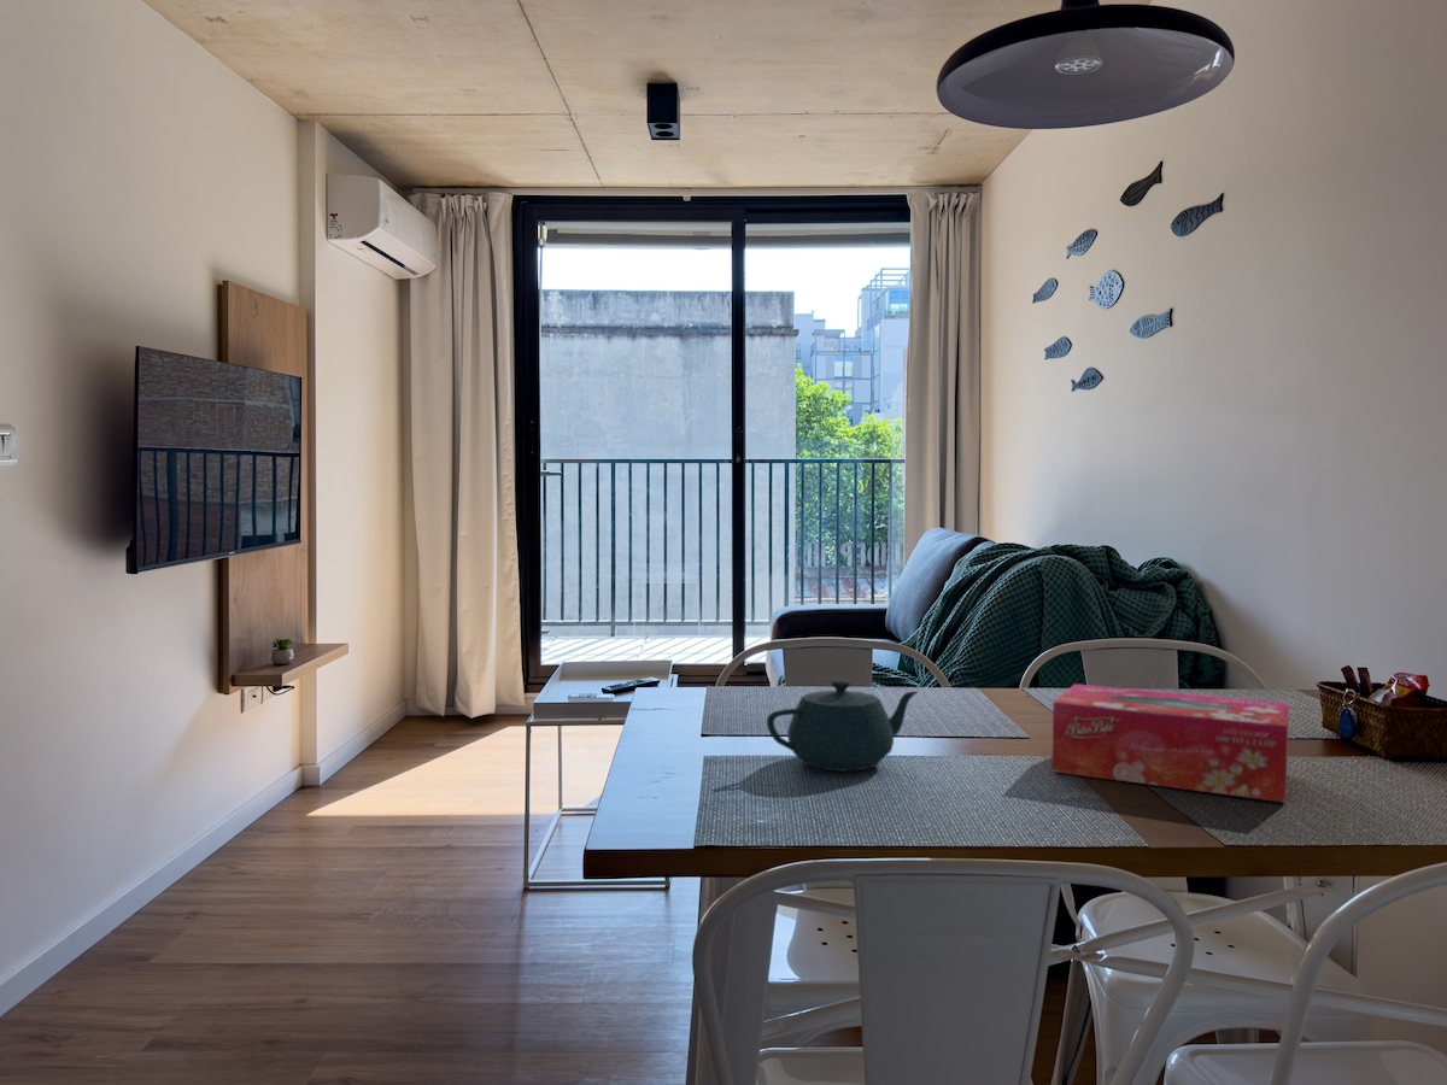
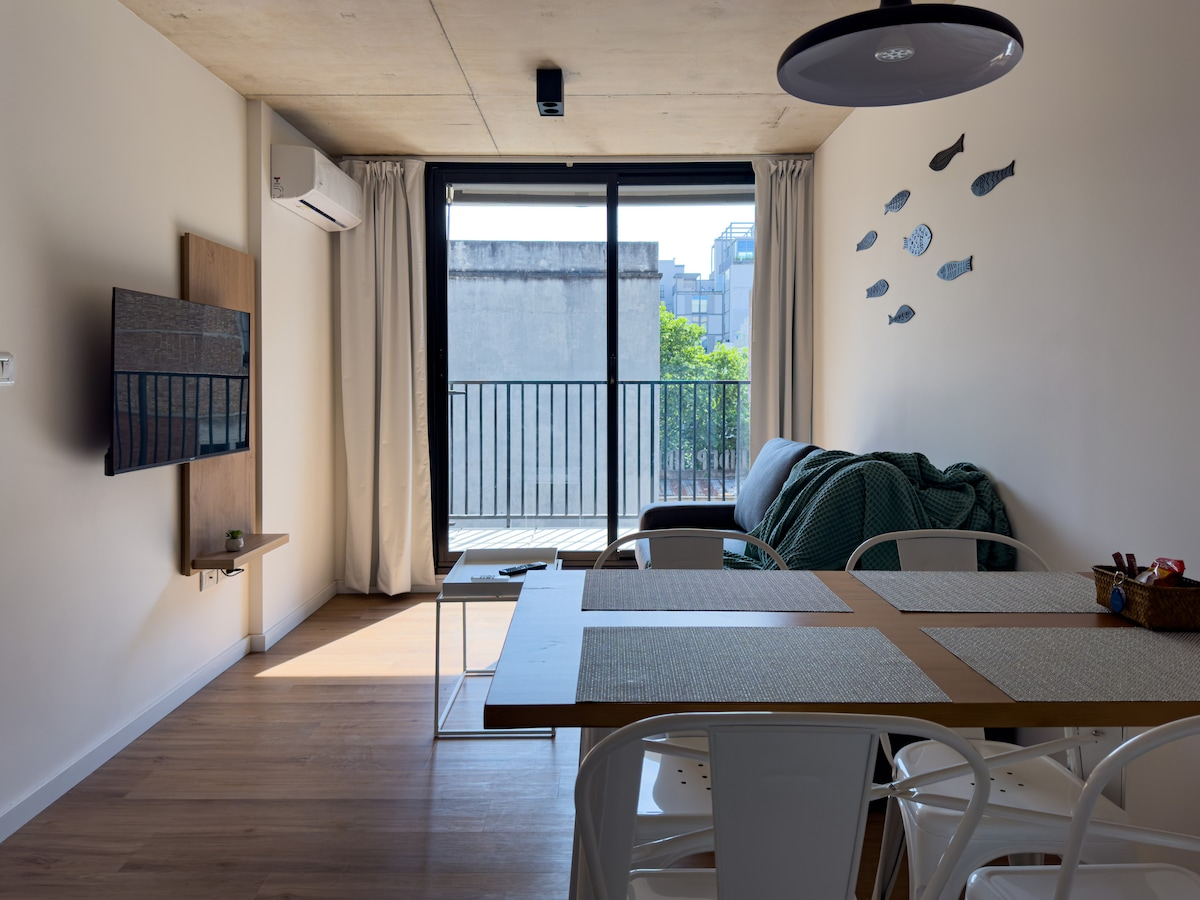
- tissue box [1051,682,1290,804]
- teapot [766,678,919,773]
